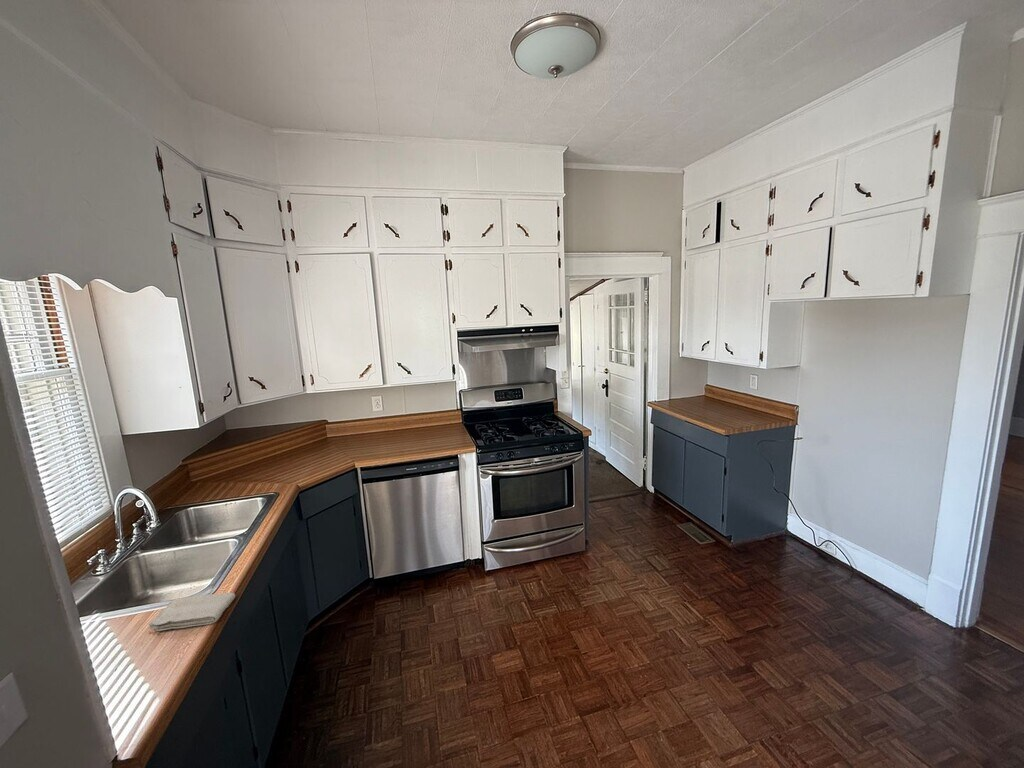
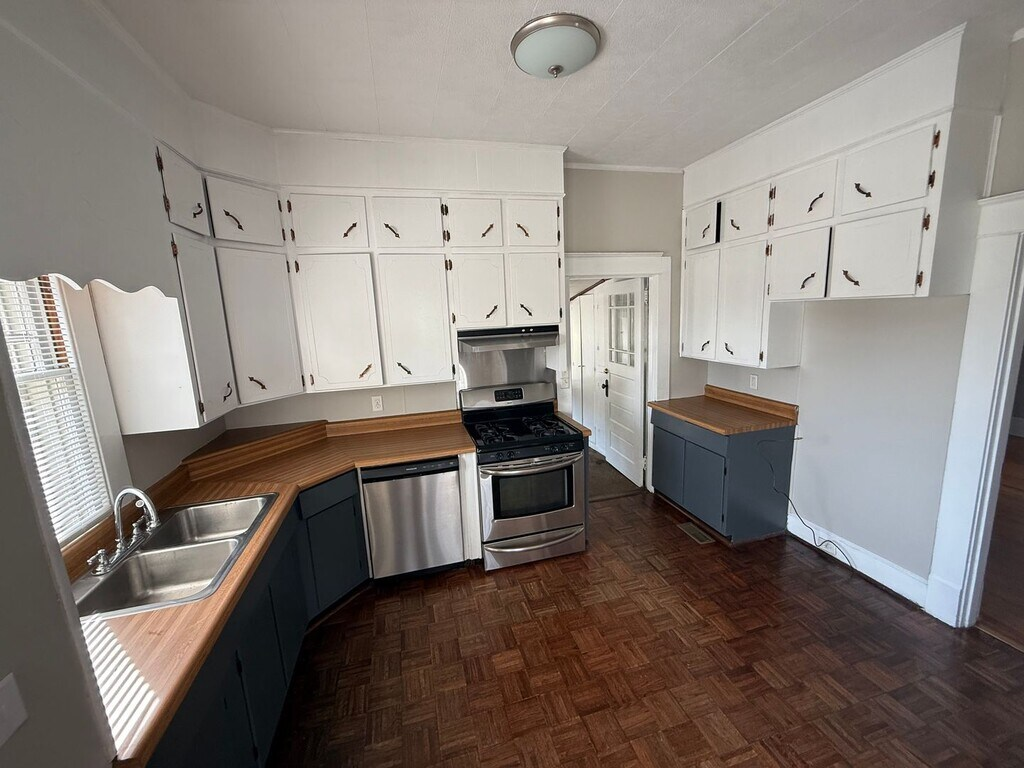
- washcloth [147,592,236,632]
